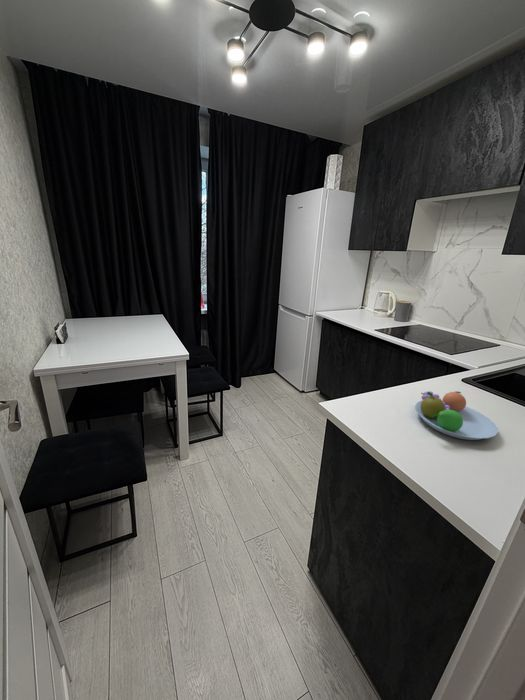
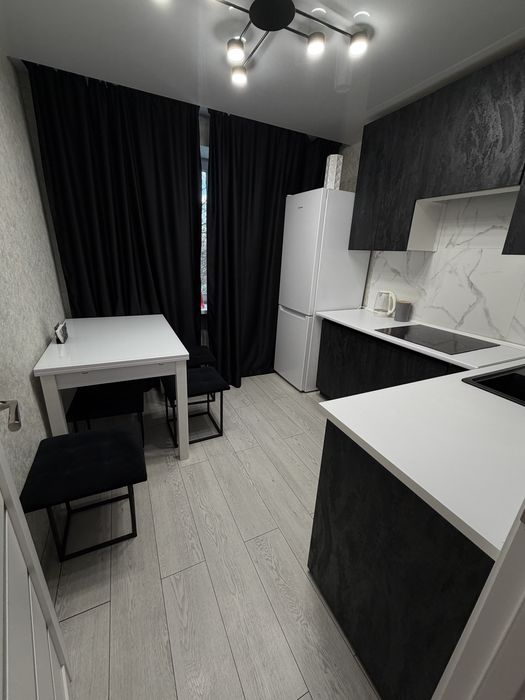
- fruit bowl [414,390,499,441]
